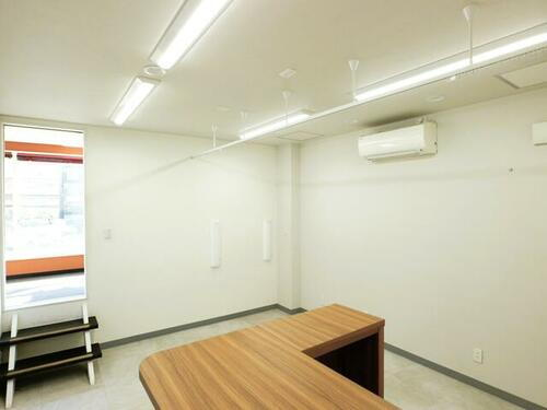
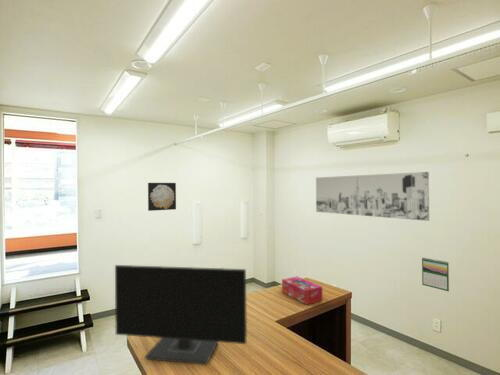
+ monitor [114,264,248,366]
+ tissue box [281,276,324,306]
+ wall art [147,182,177,212]
+ wall art [315,171,430,222]
+ calendar [421,256,450,292]
